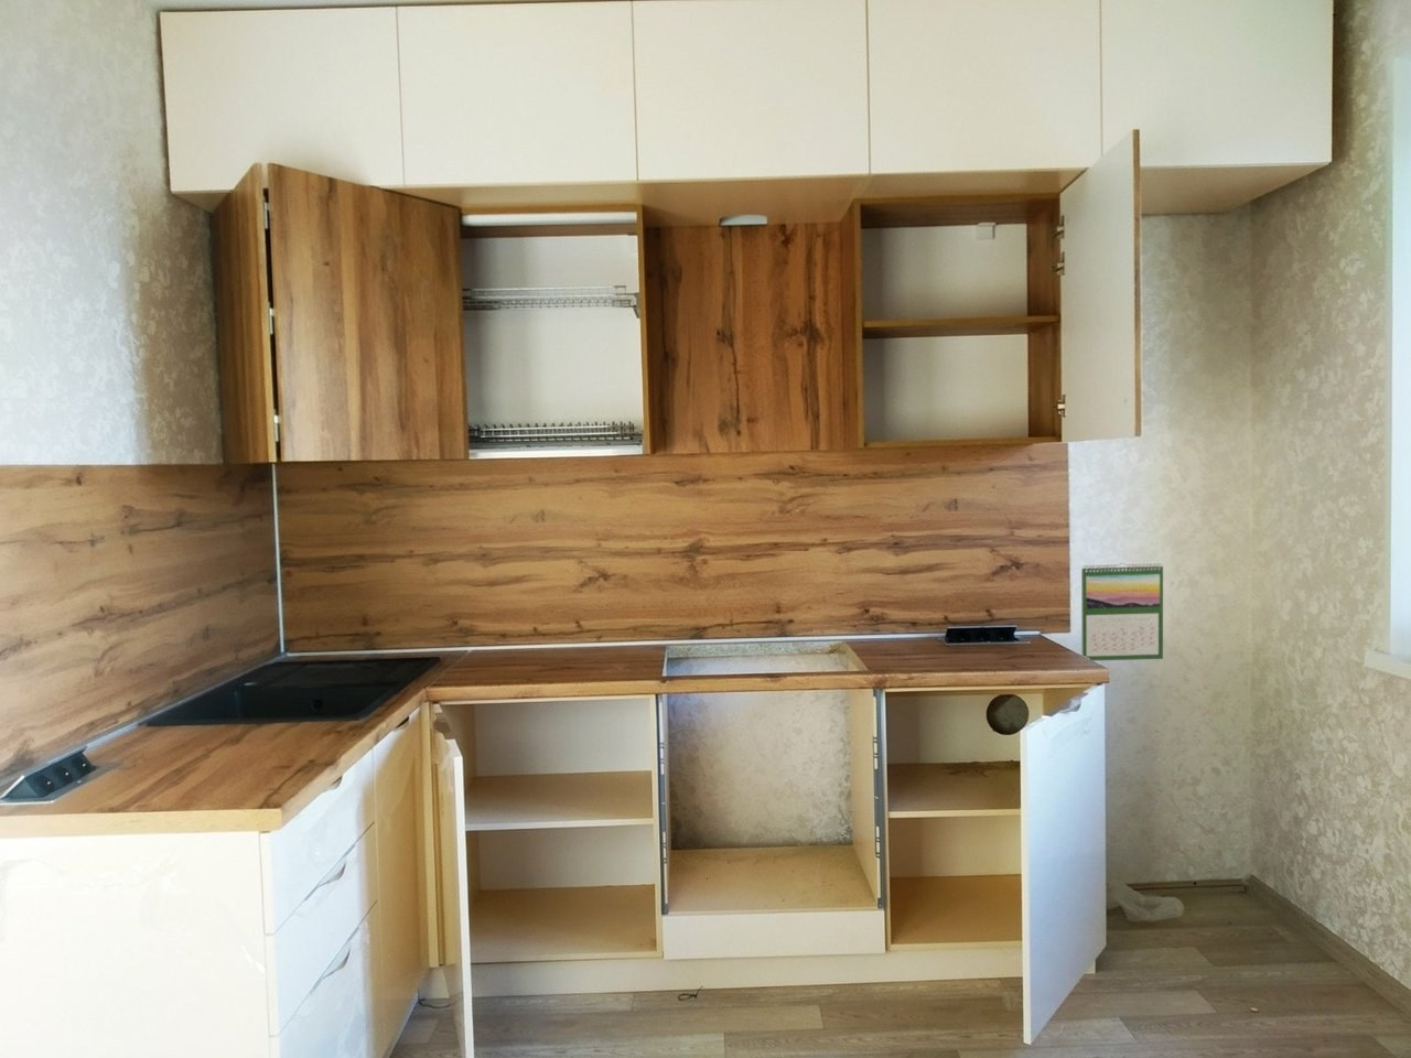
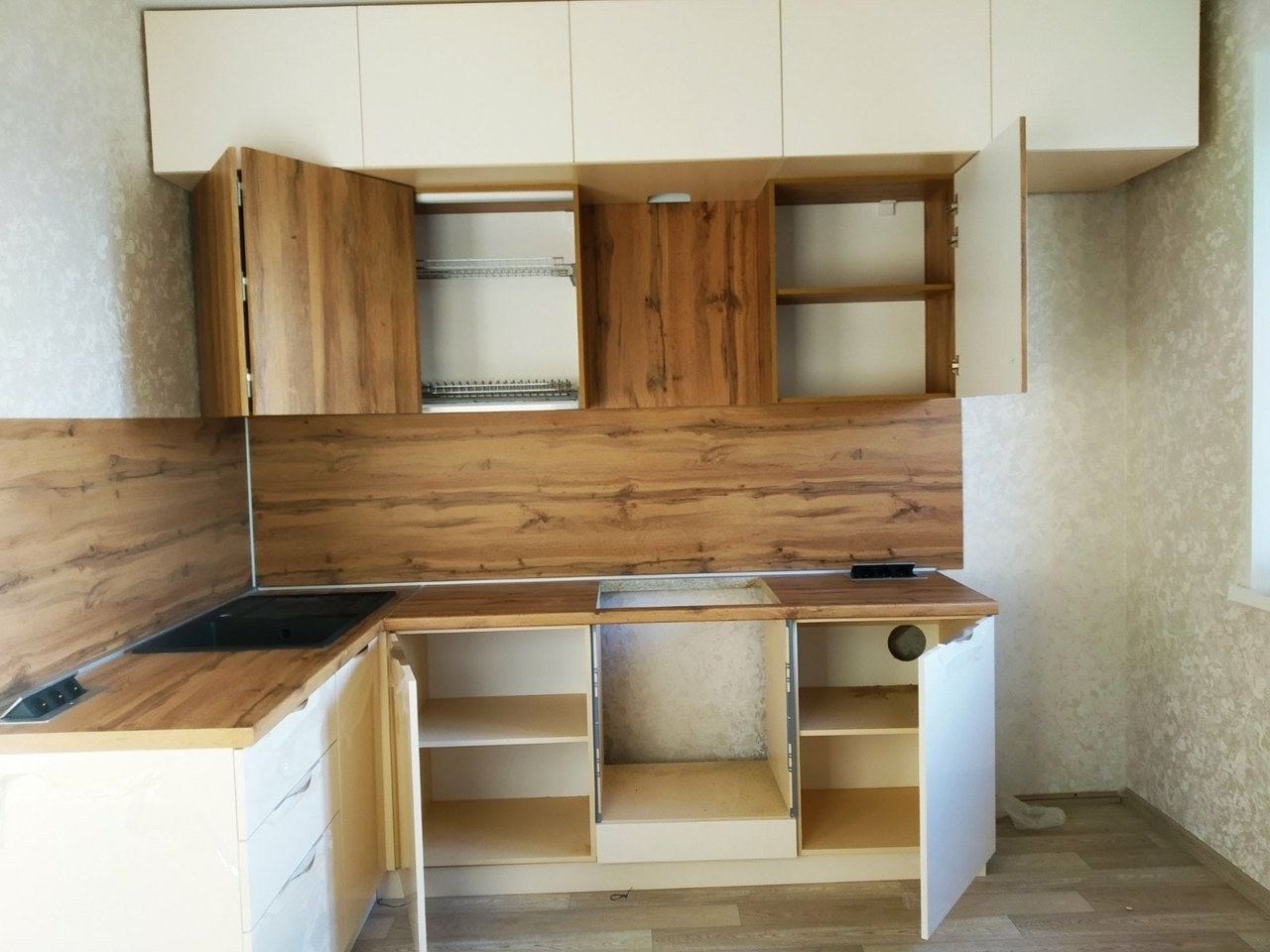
- calendar [1080,562,1164,662]
